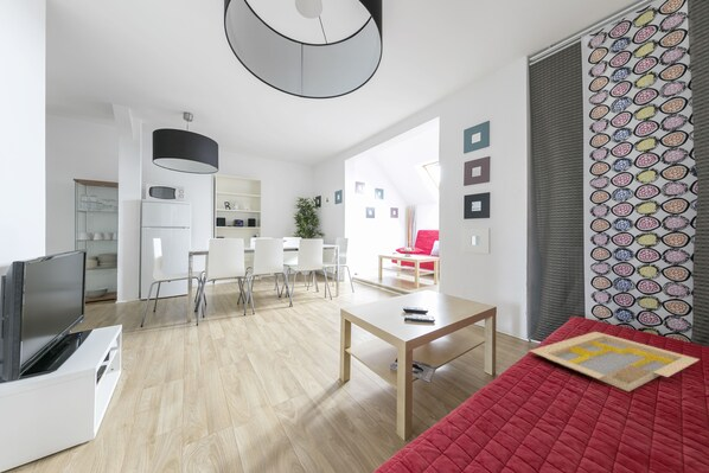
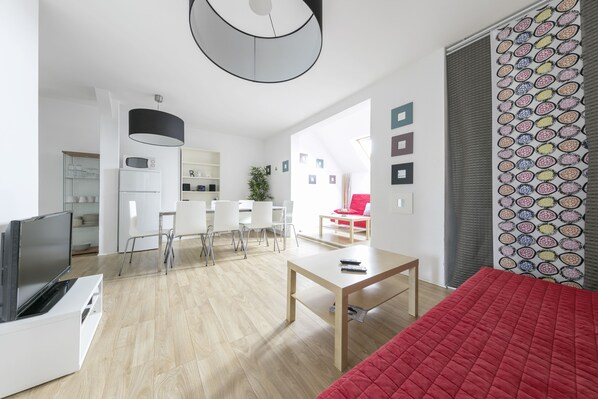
- serving tray [529,331,701,392]
